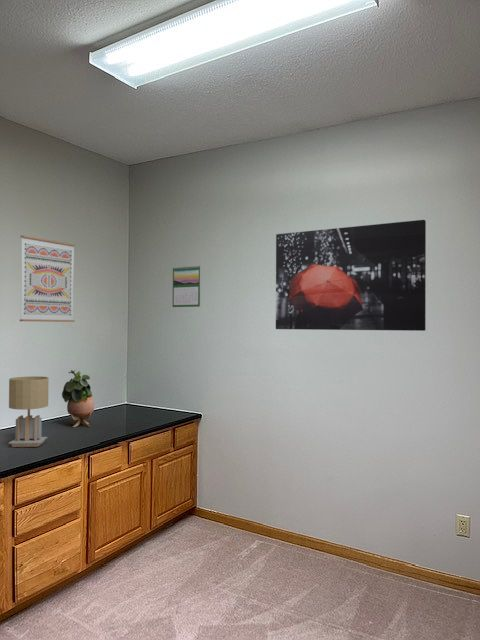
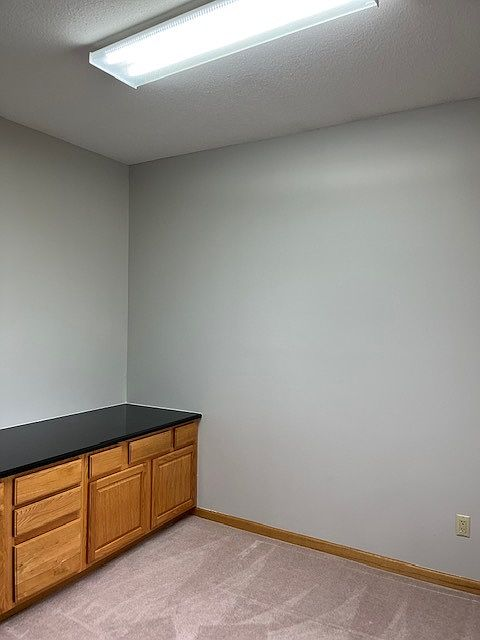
- potted plant [61,369,95,428]
- calendar [172,264,202,308]
- desk lamp [8,375,50,448]
- wall art [19,234,76,323]
- wall art [275,219,427,332]
